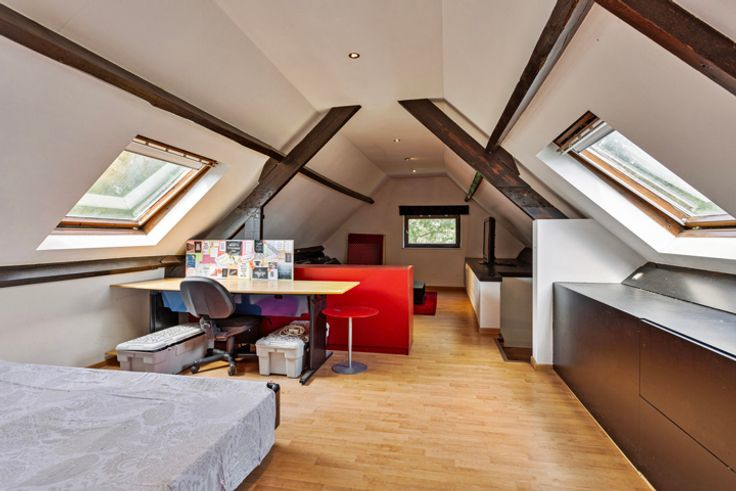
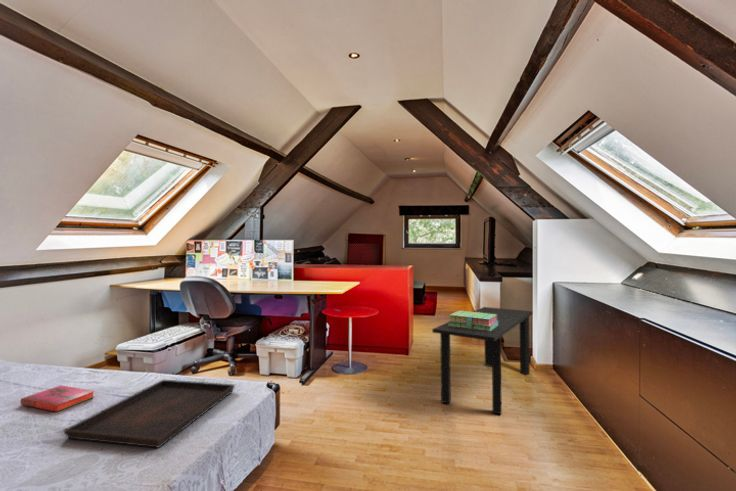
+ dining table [431,306,533,415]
+ hardback book [19,384,96,413]
+ stack of books [447,310,498,331]
+ serving tray [63,379,236,449]
